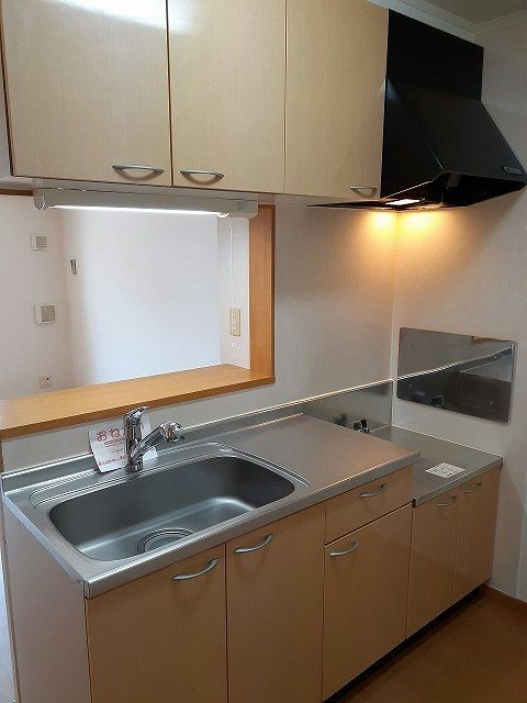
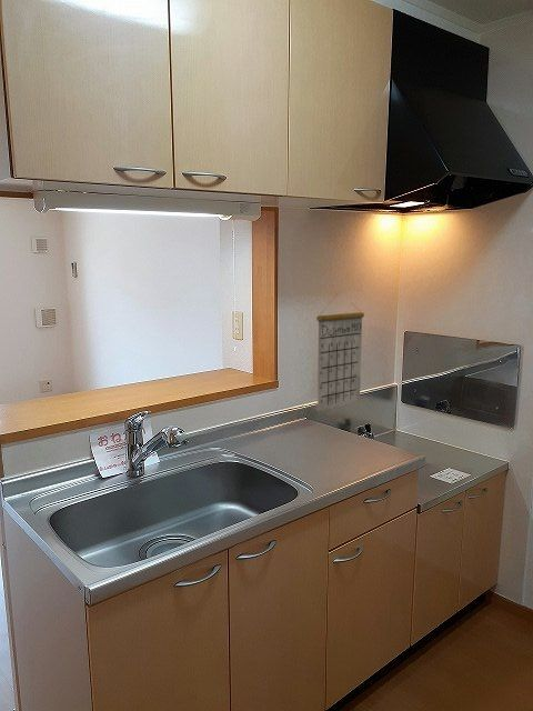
+ calendar [315,293,365,412]
